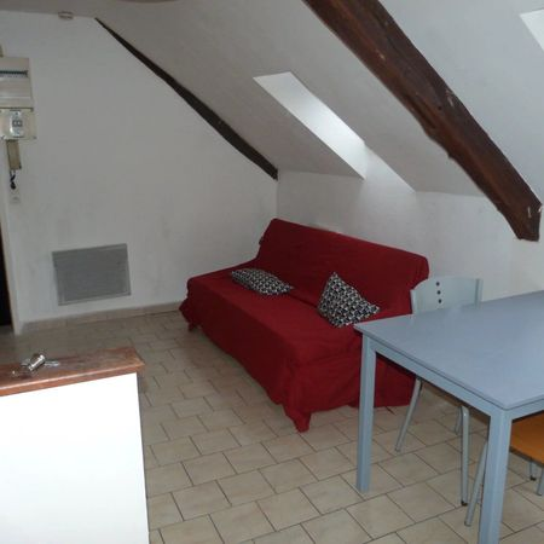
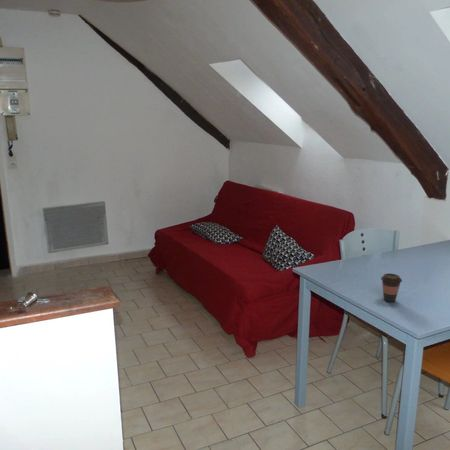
+ coffee cup [380,273,403,303]
